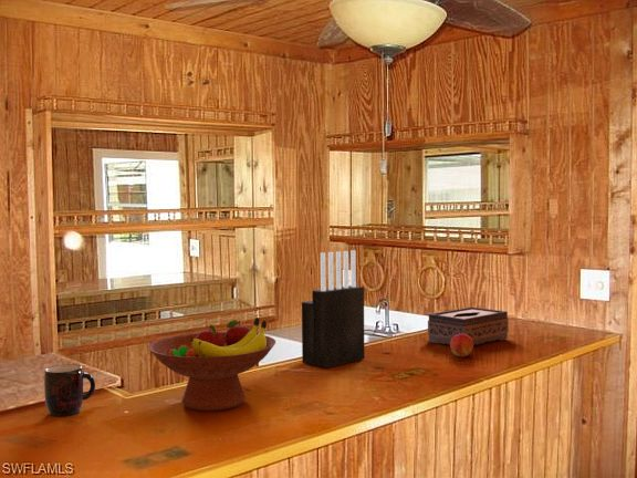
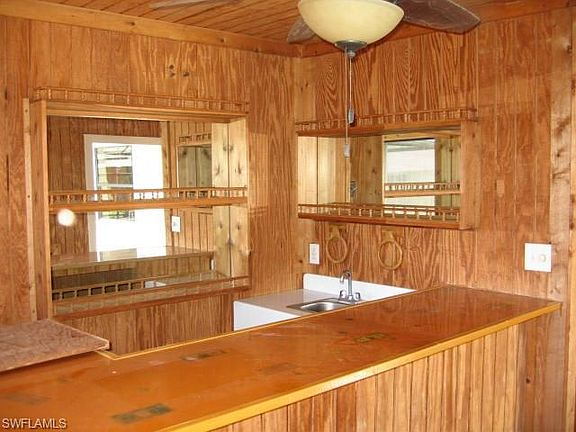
- peach [449,333,474,358]
- knife block [301,249,366,370]
- fruit bowl [147,316,276,412]
- mug [43,363,96,417]
- tissue box [427,306,510,346]
